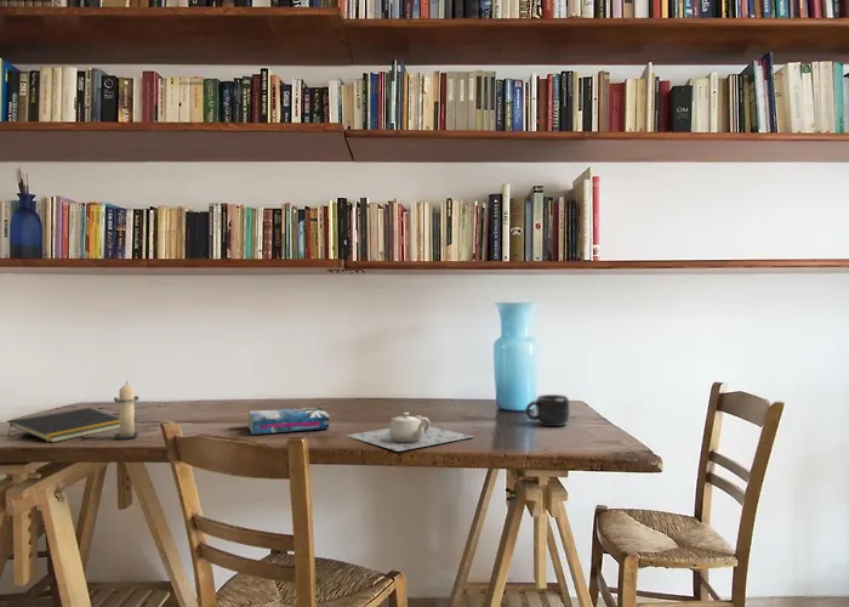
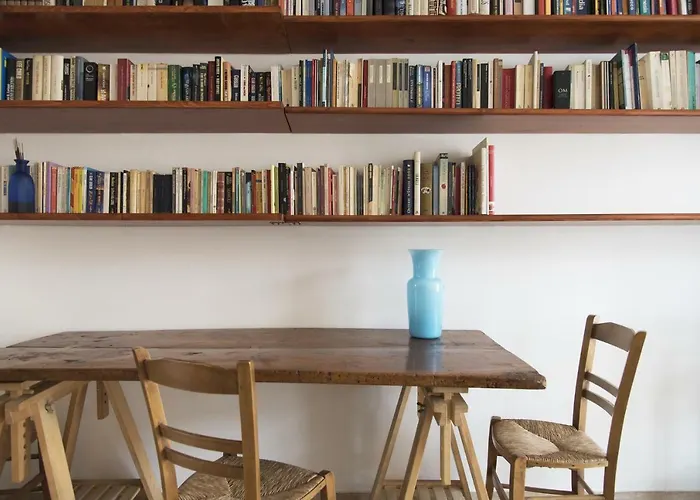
- notepad [6,407,119,443]
- teapot [346,412,475,453]
- book [246,407,330,435]
- candle [113,380,141,439]
- mug [524,393,571,427]
